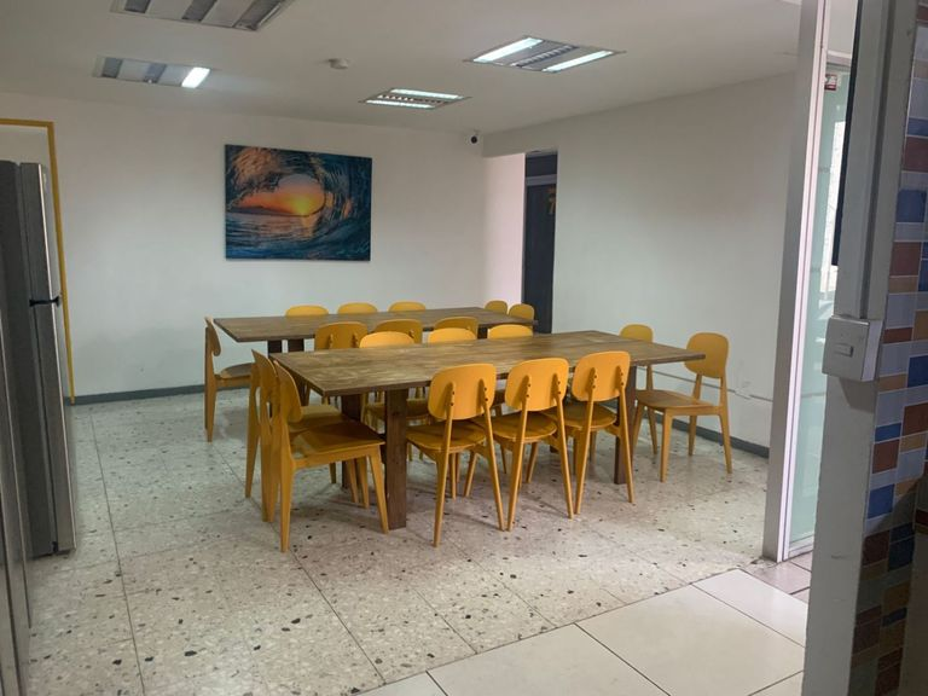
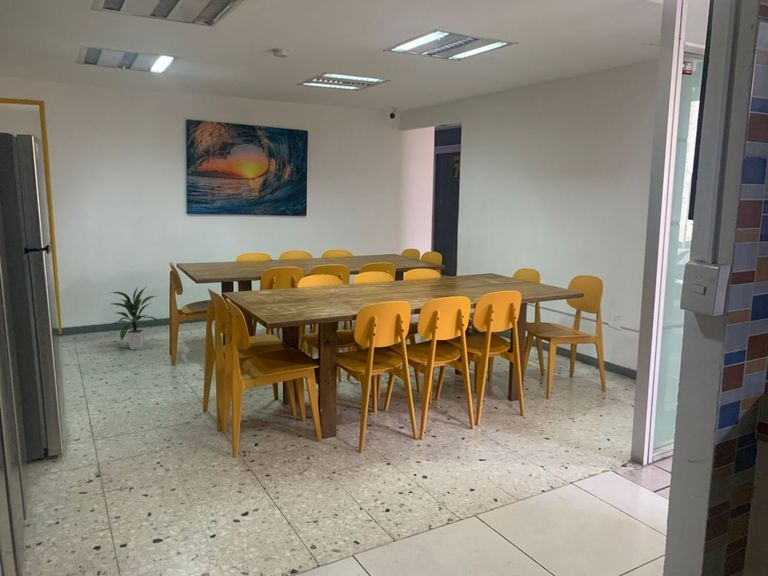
+ indoor plant [108,284,161,350]
